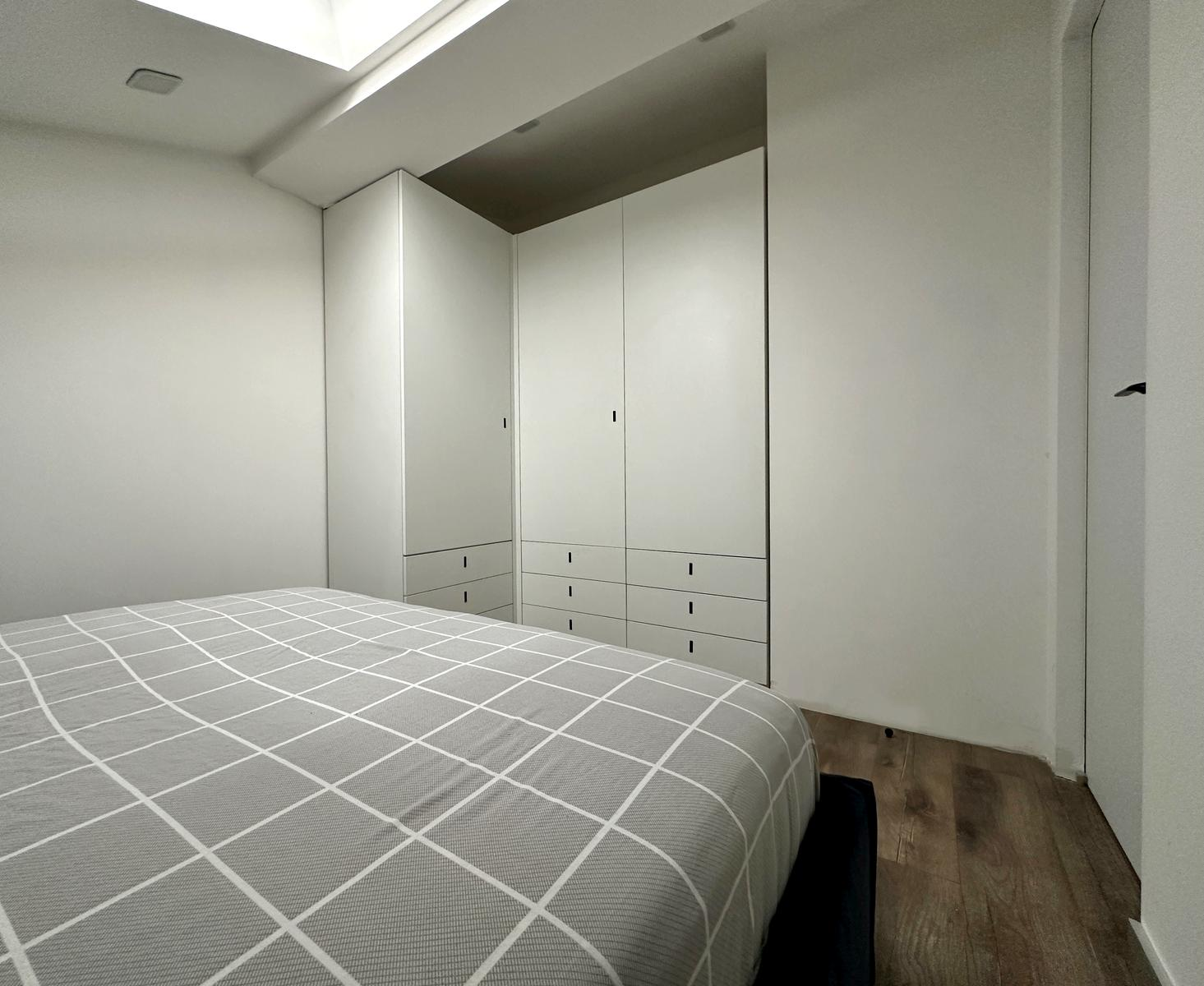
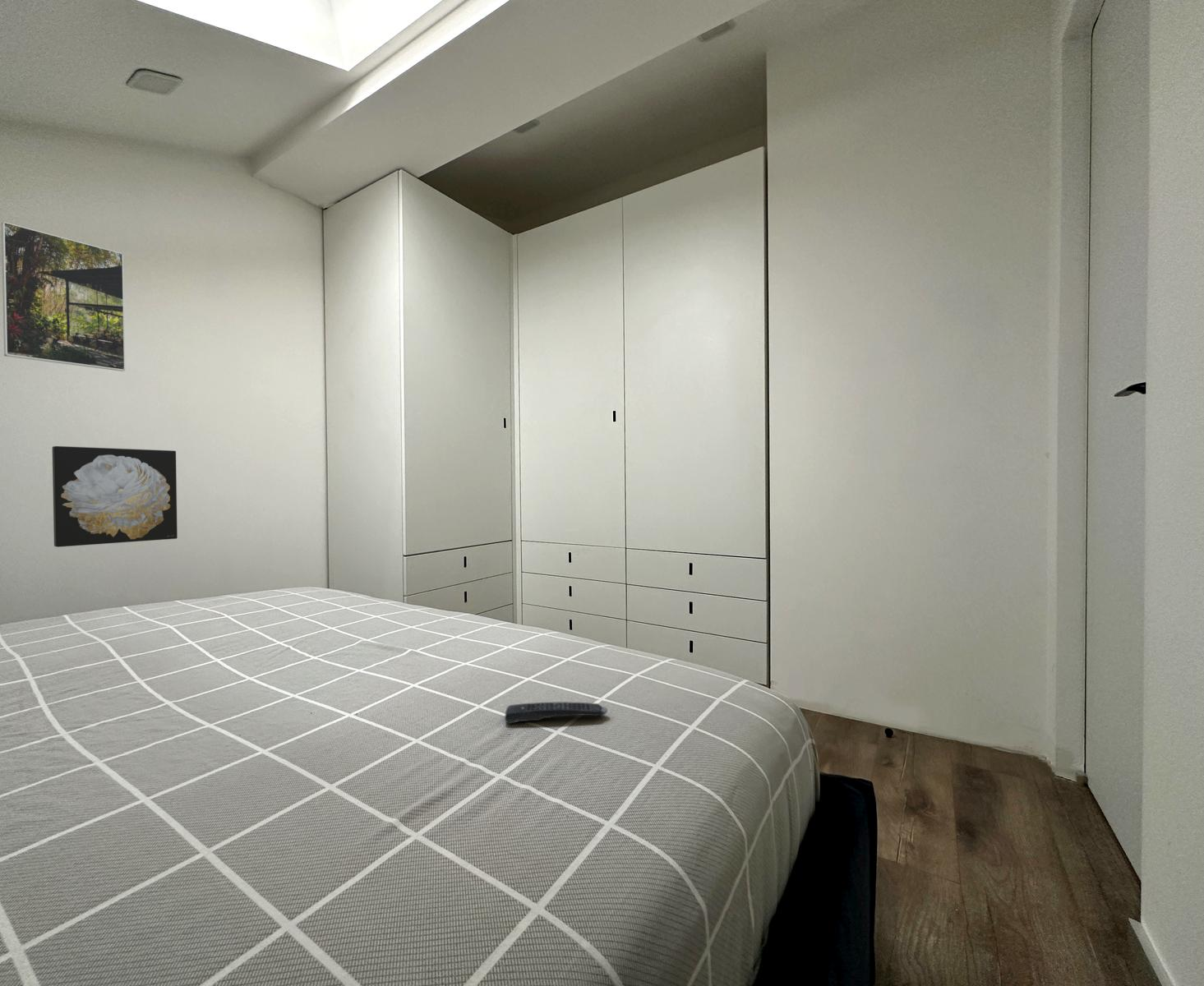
+ wall art [52,445,178,548]
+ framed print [1,221,126,372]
+ remote control [504,702,608,725]
